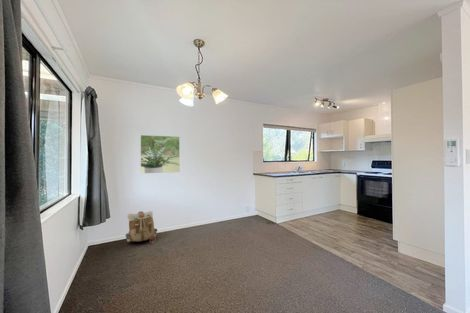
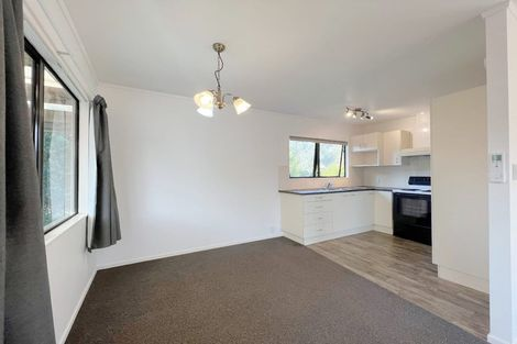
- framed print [139,134,181,175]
- backpack [124,210,159,245]
